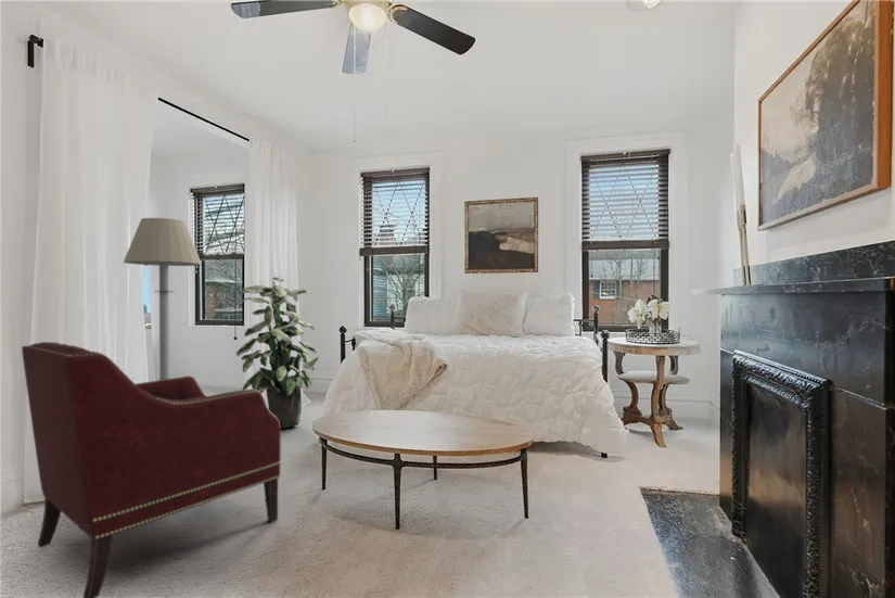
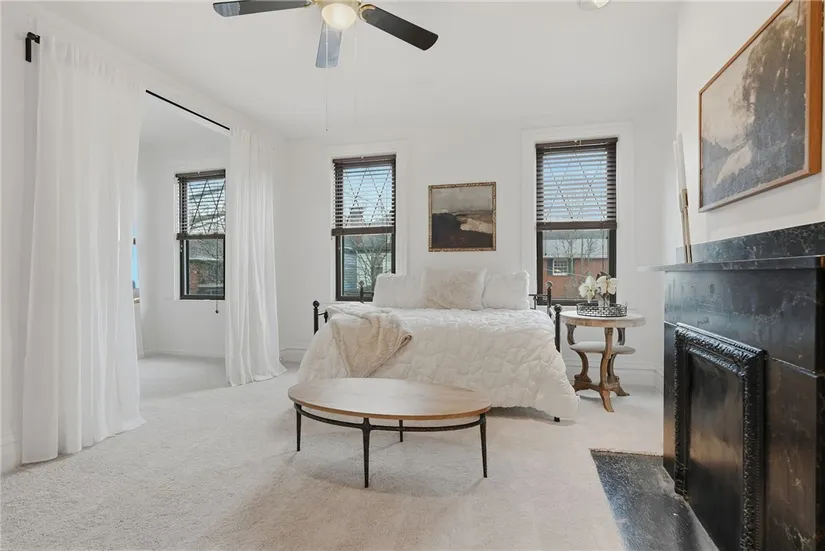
- armchair [21,341,282,598]
- floor lamp [123,217,203,380]
- indoor plant [235,276,320,430]
